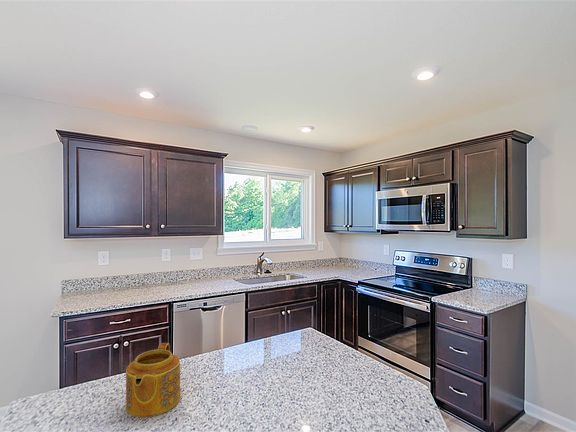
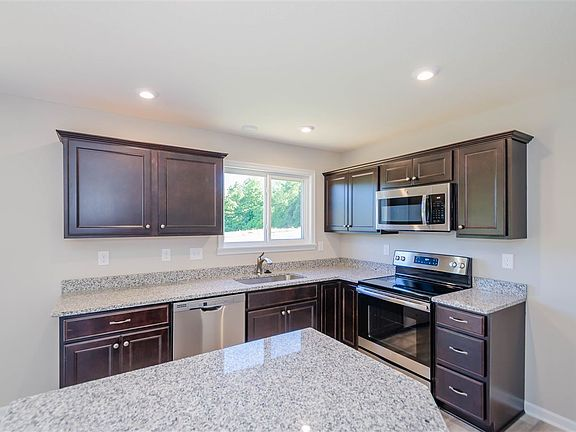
- teapot [125,342,182,418]
